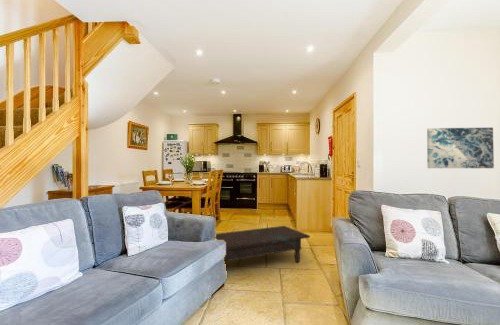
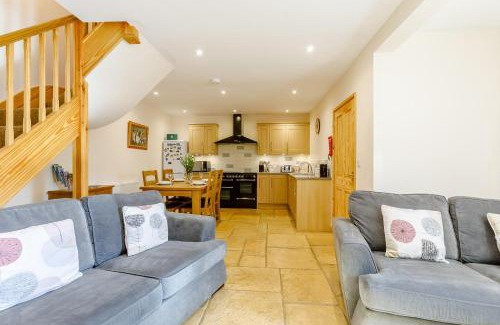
- wall art [426,127,495,169]
- coffee table [214,225,311,263]
